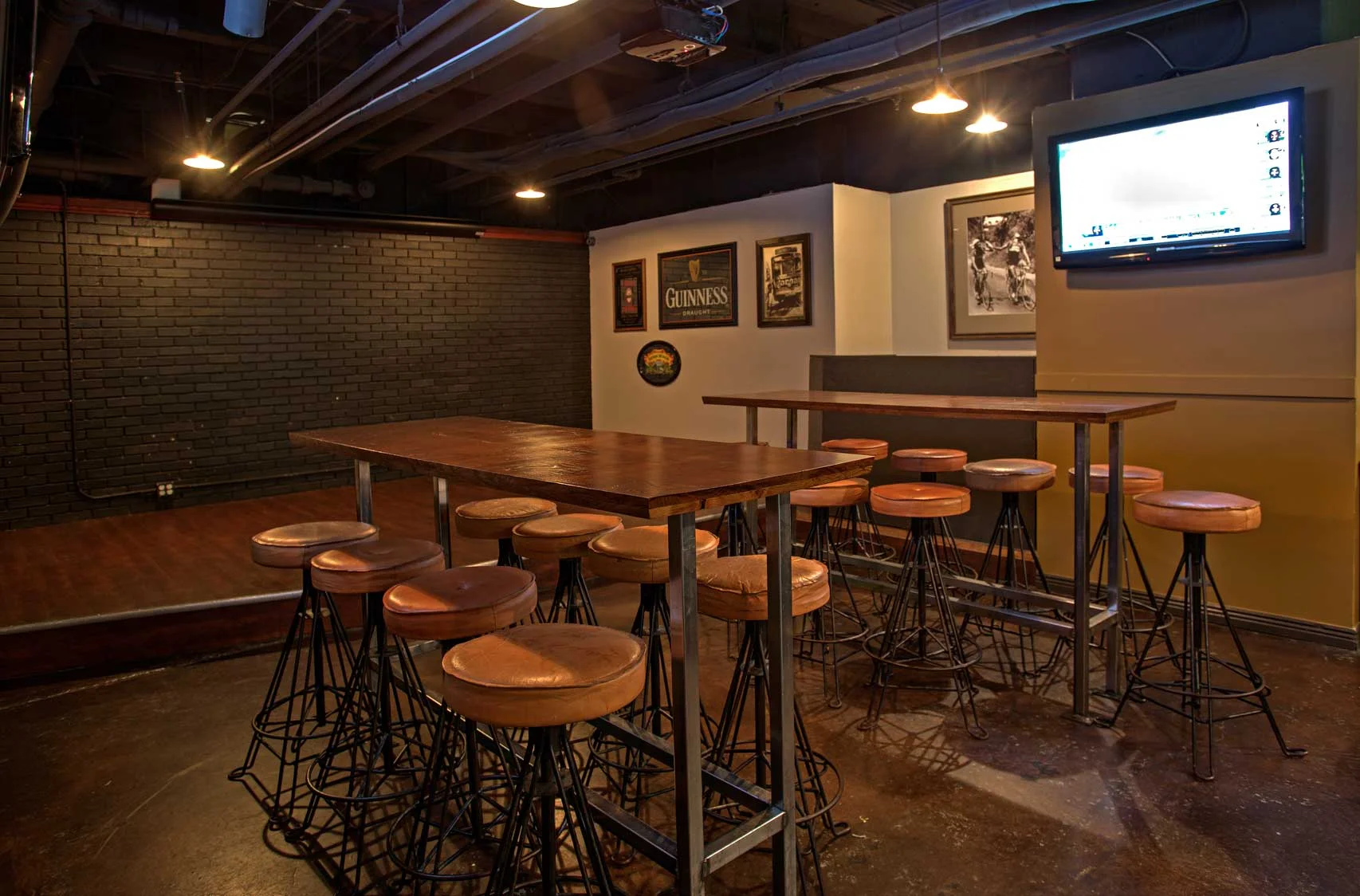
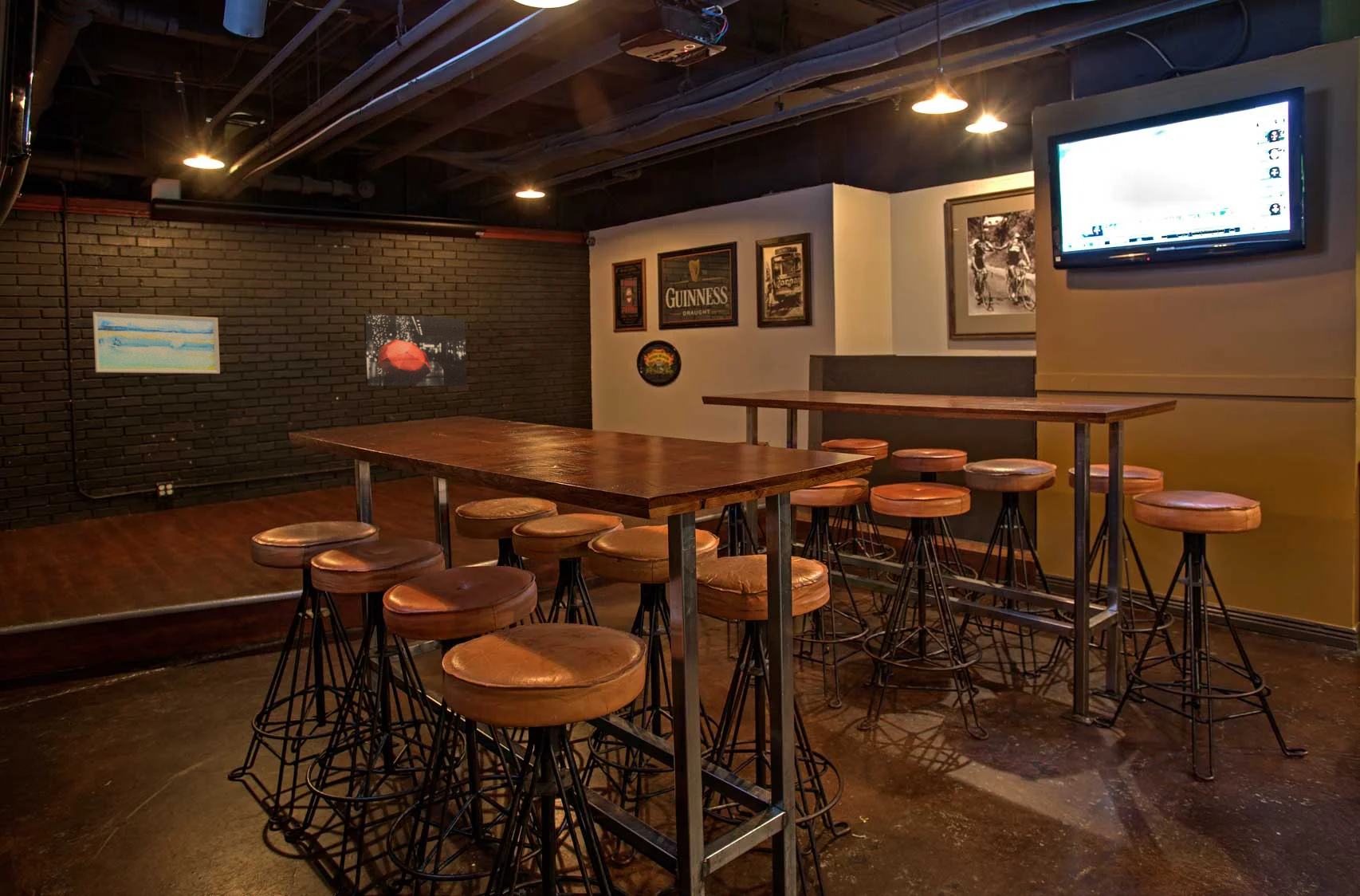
+ wall art [364,313,467,387]
+ wall art [92,311,221,375]
